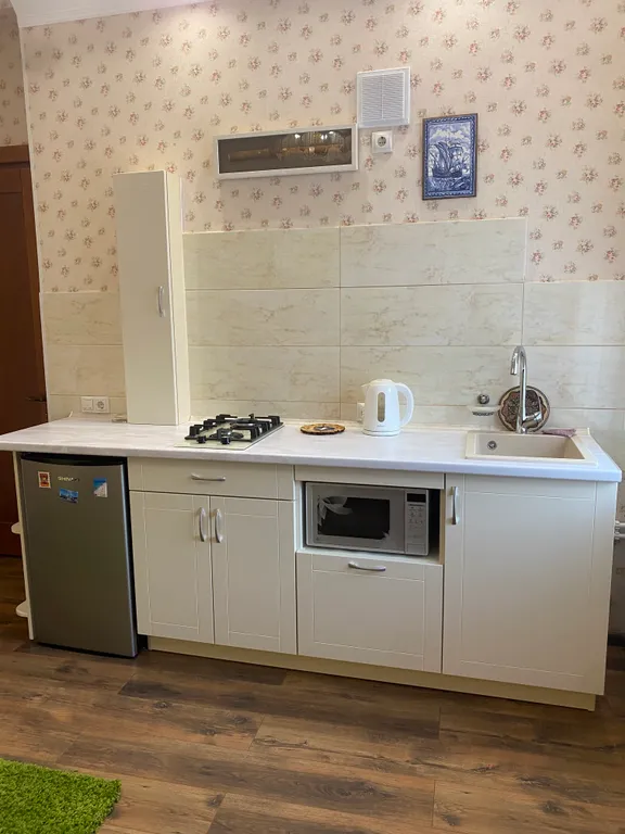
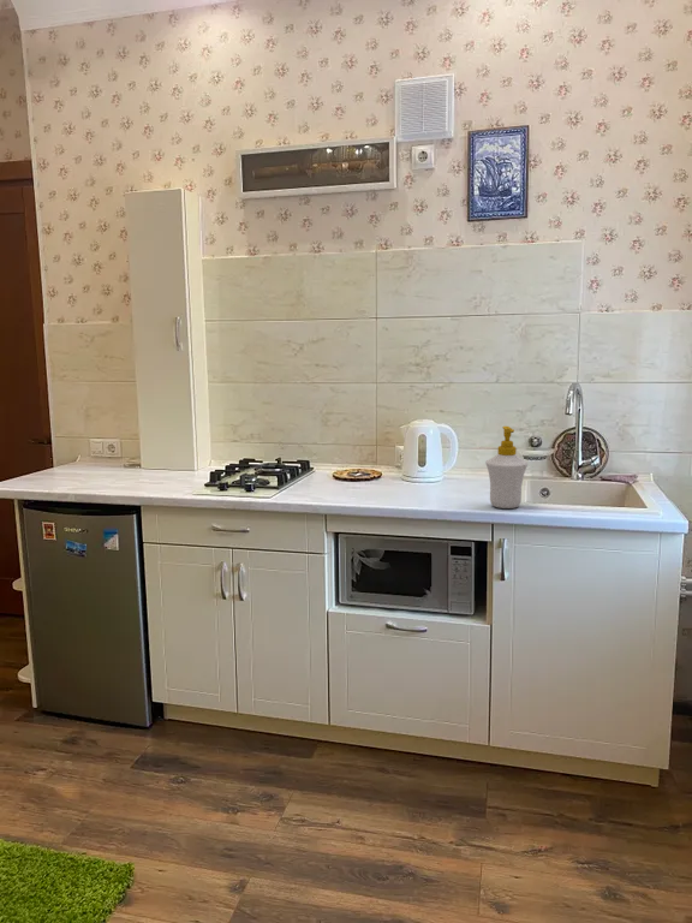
+ soap bottle [484,425,529,510]
